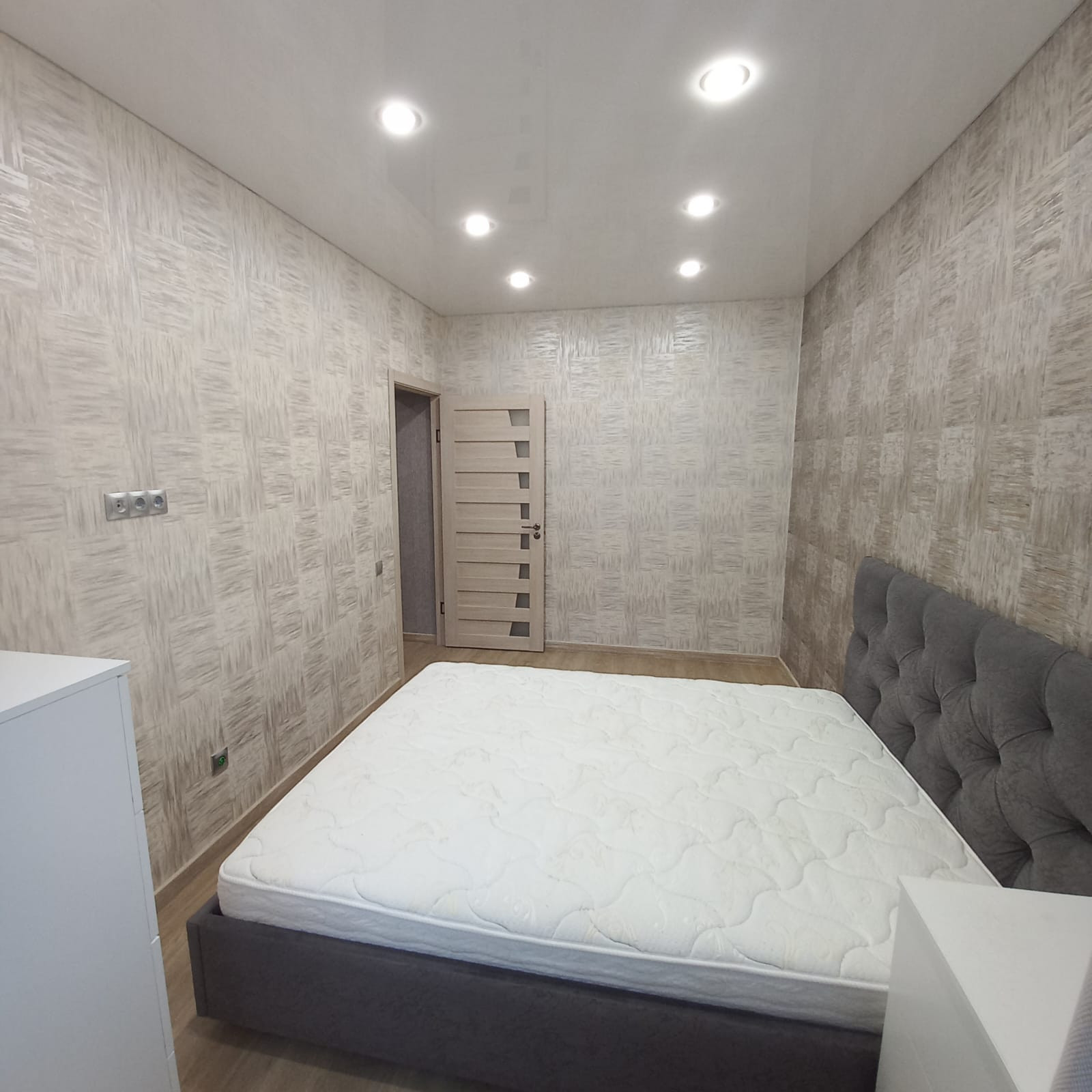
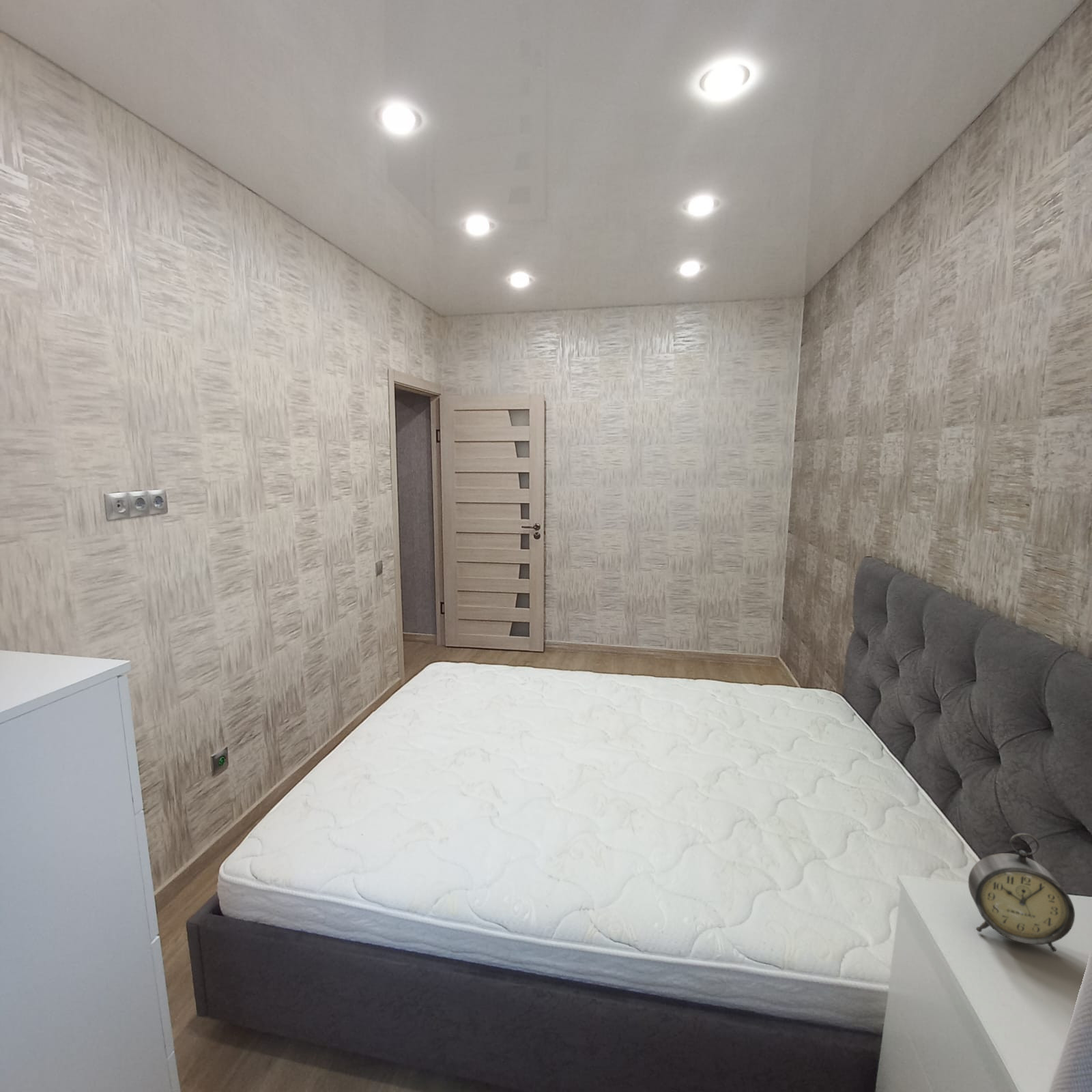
+ alarm clock [968,833,1076,953]
